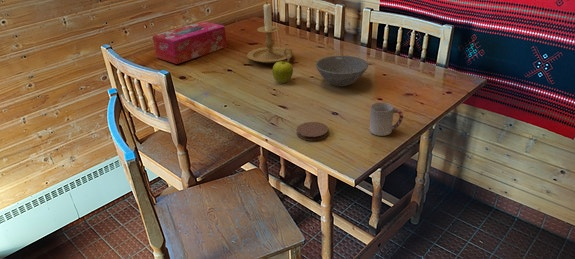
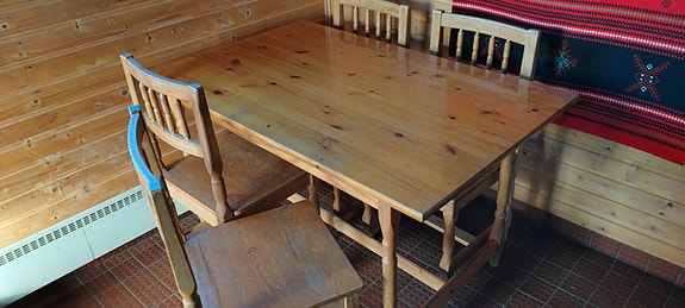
- cup [368,101,404,137]
- fruit [272,61,294,84]
- coaster [296,121,329,141]
- bowl [315,55,369,87]
- tissue box [152,20,228,65]
- candle holder [246,1,294,64]
